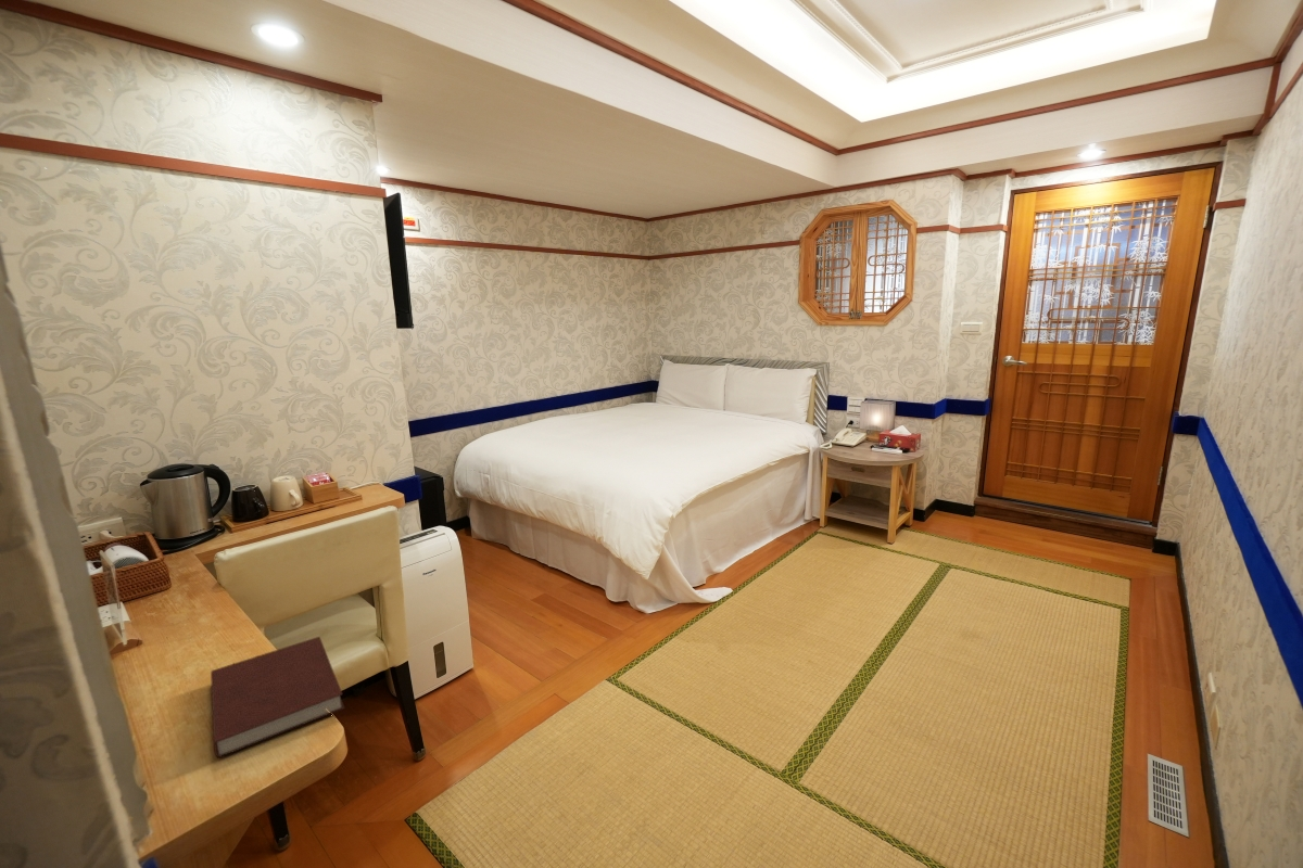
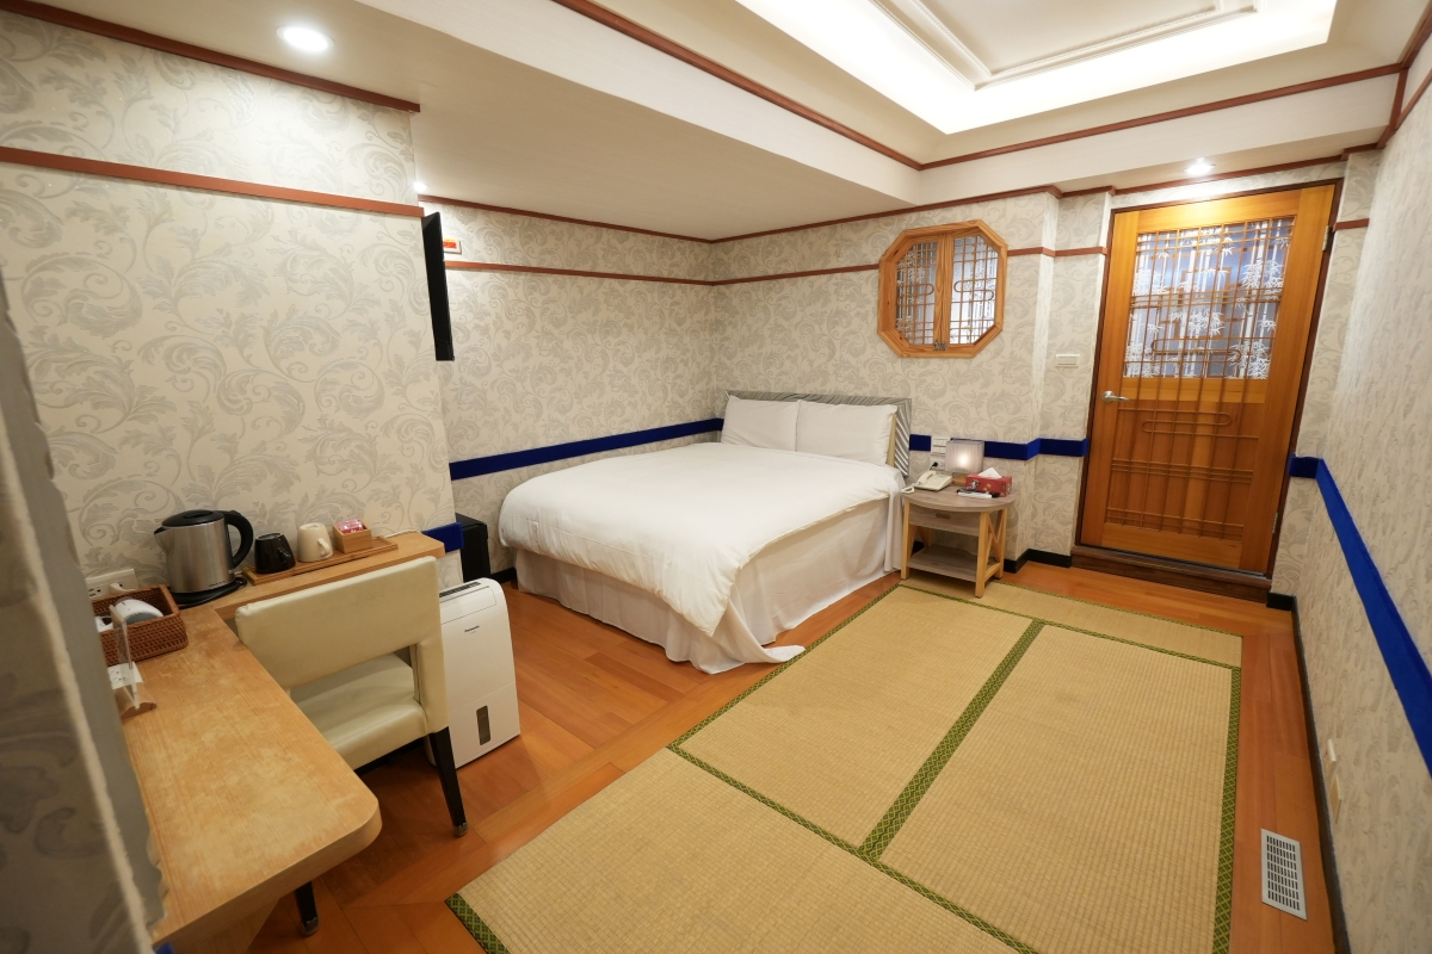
- notebook [210,636,345,760]
